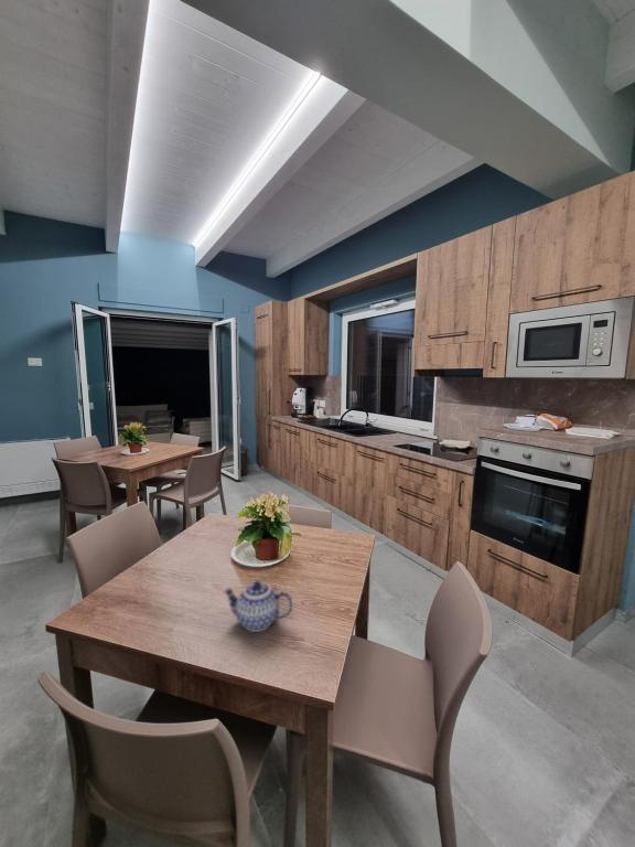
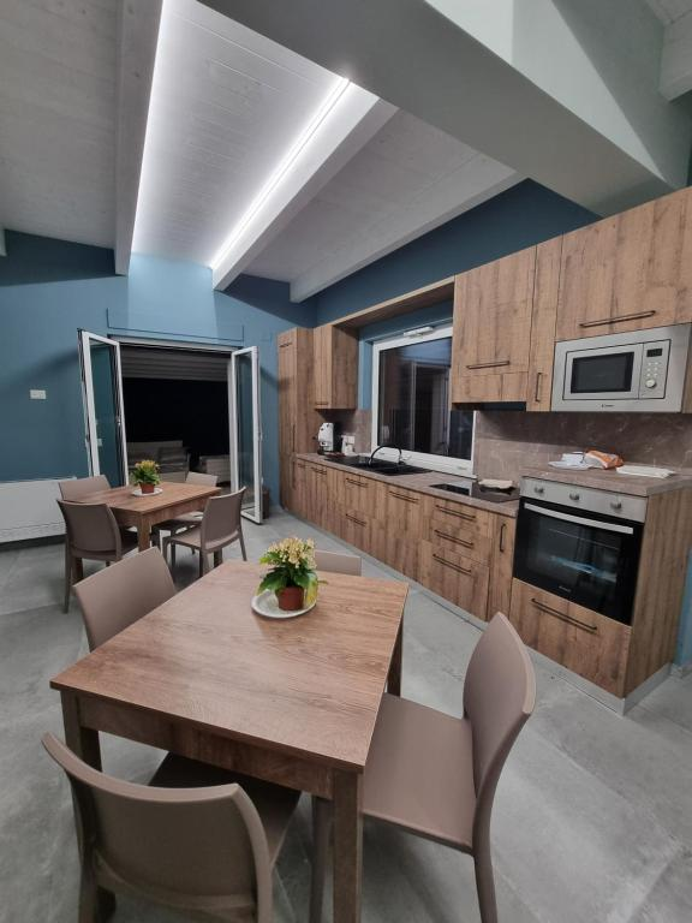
- teapot [222,580,293,633]
